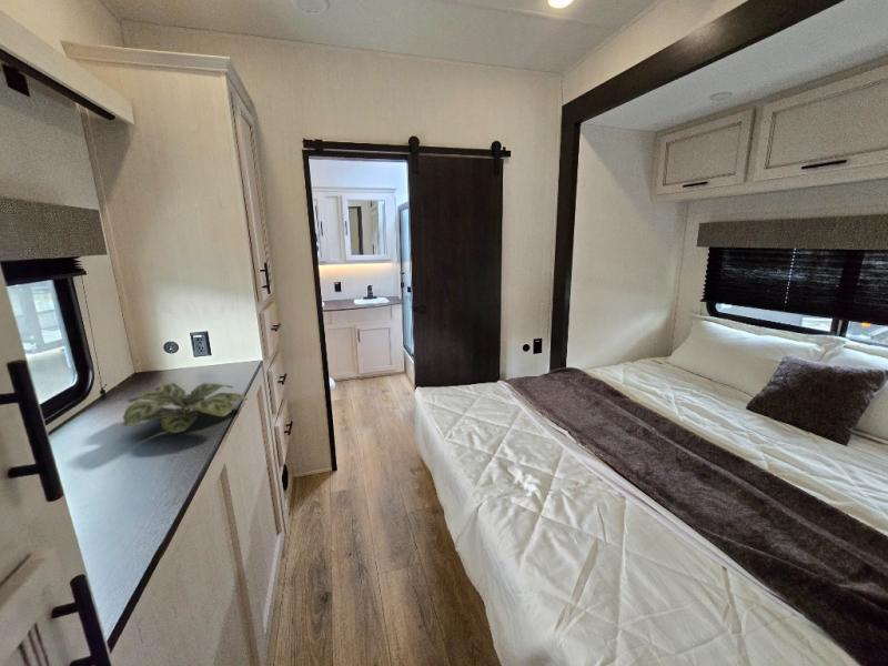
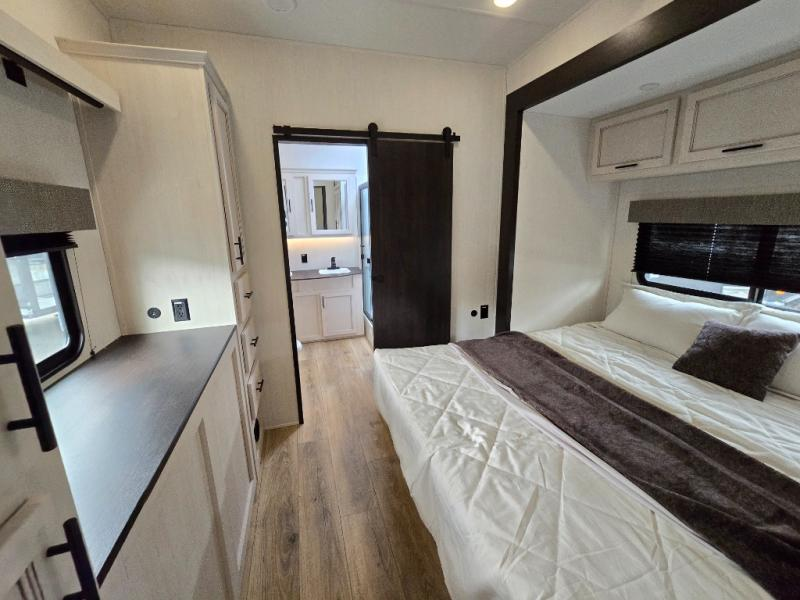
- plant [119,382,250,434]
